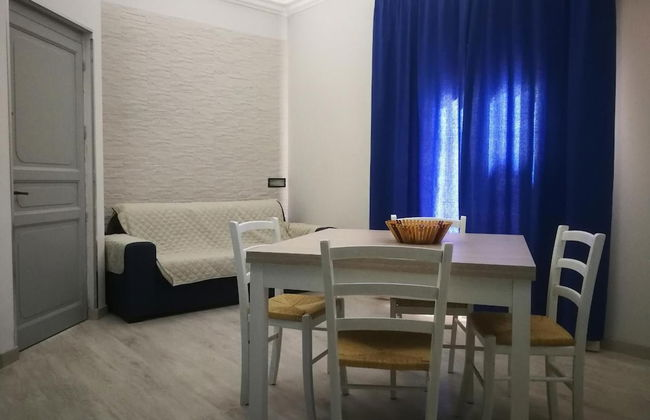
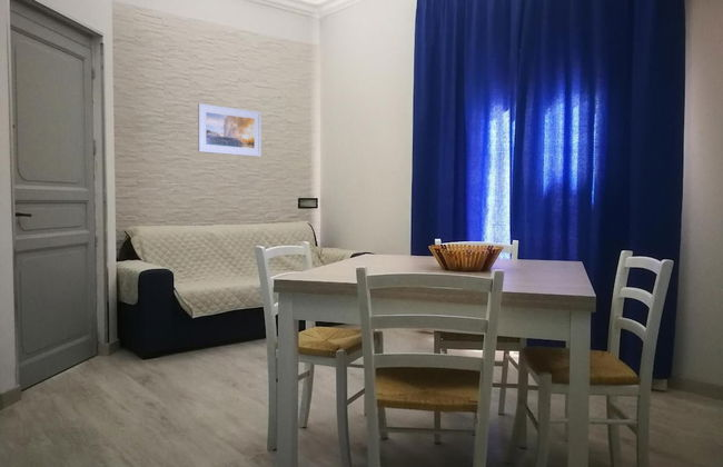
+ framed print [197,102,263,158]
